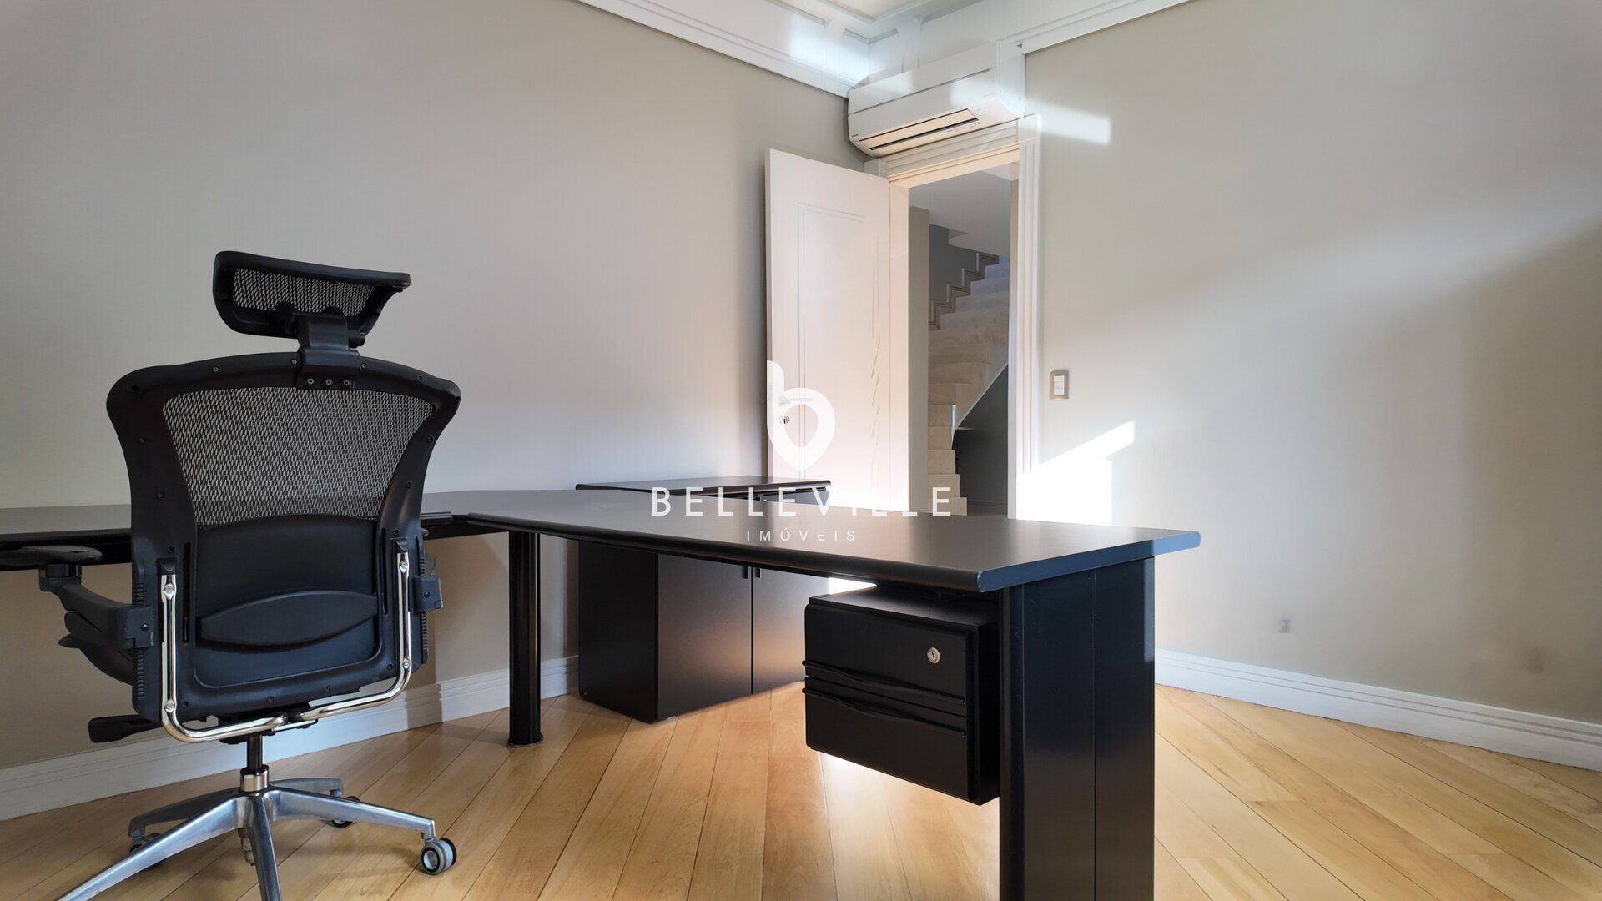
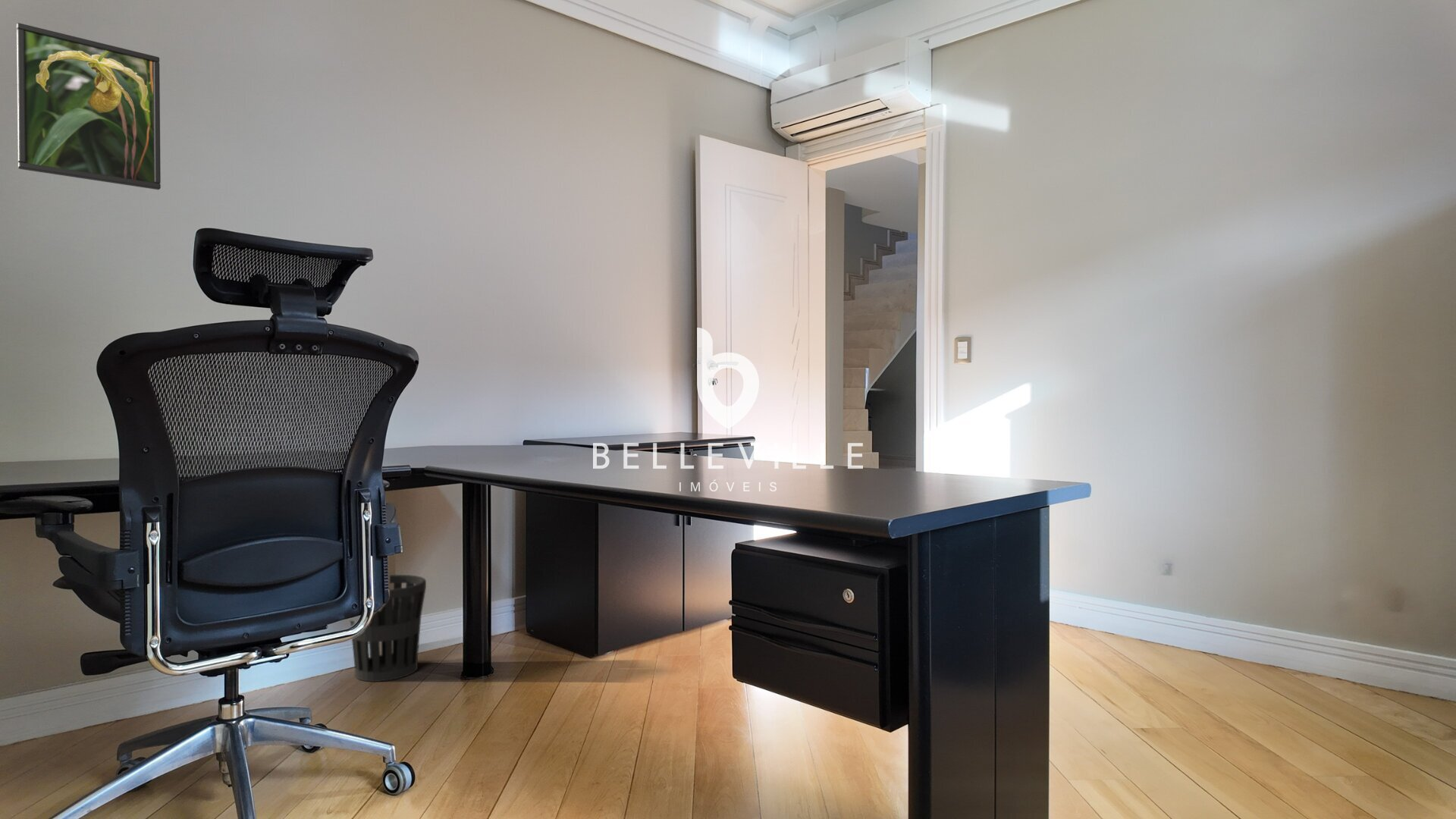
+ wastebasket [350,574,427,682]
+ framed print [16,22,162,190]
